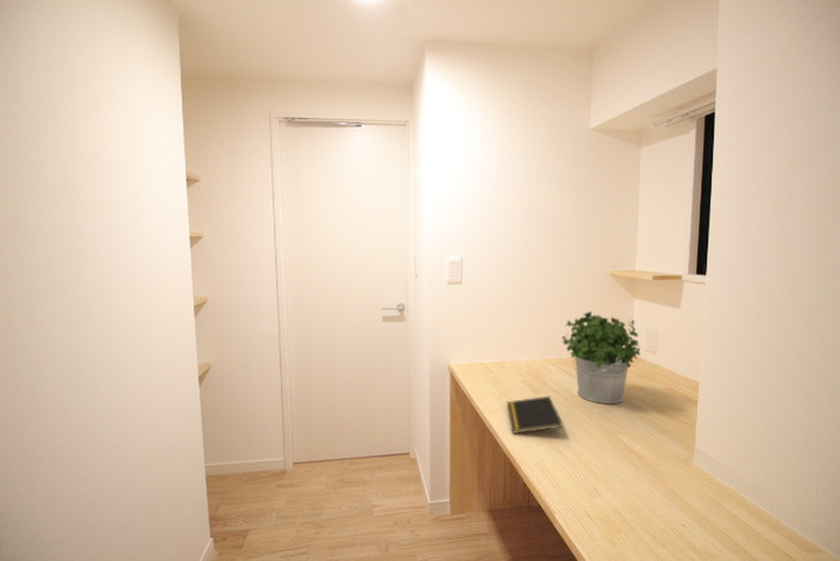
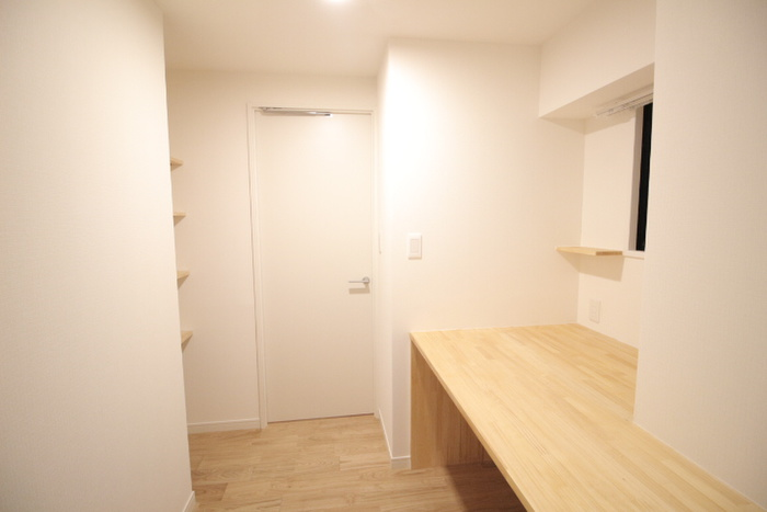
- potted plant [562,310,641,405]
- notepad [506,395,564,435]
